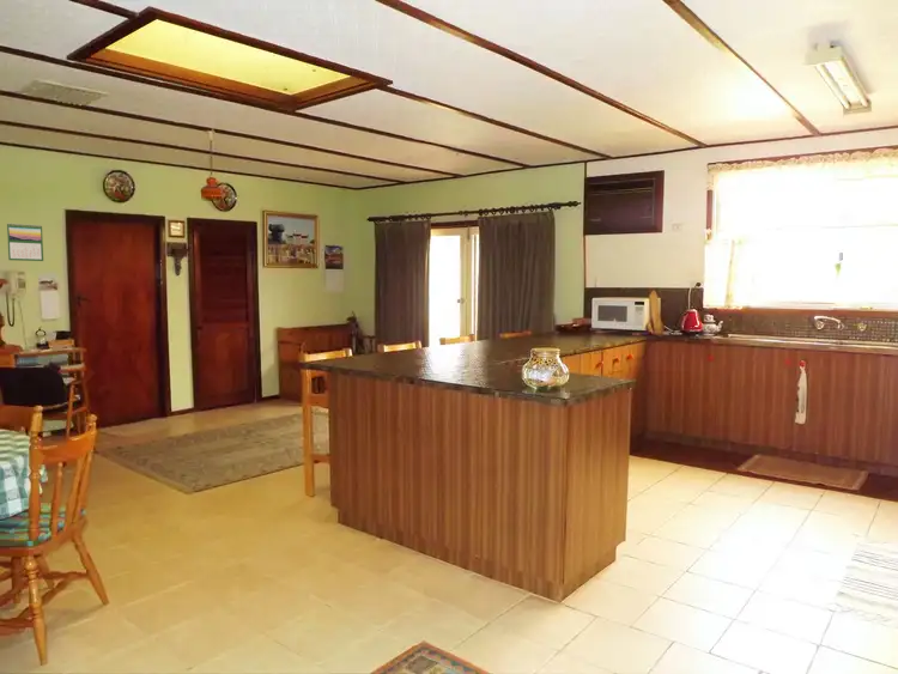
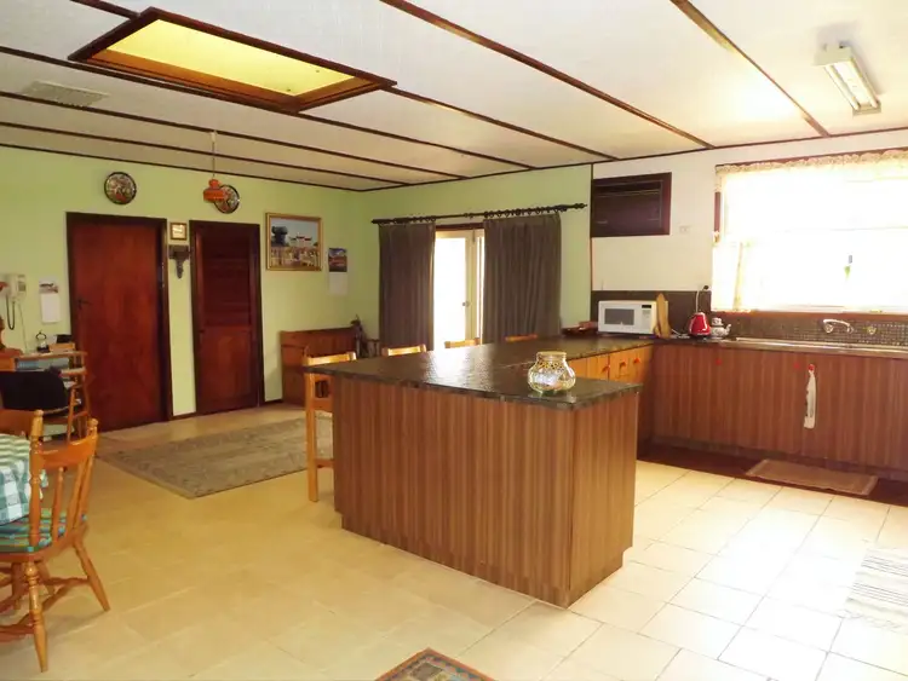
- calendar [6,221,44,262]
